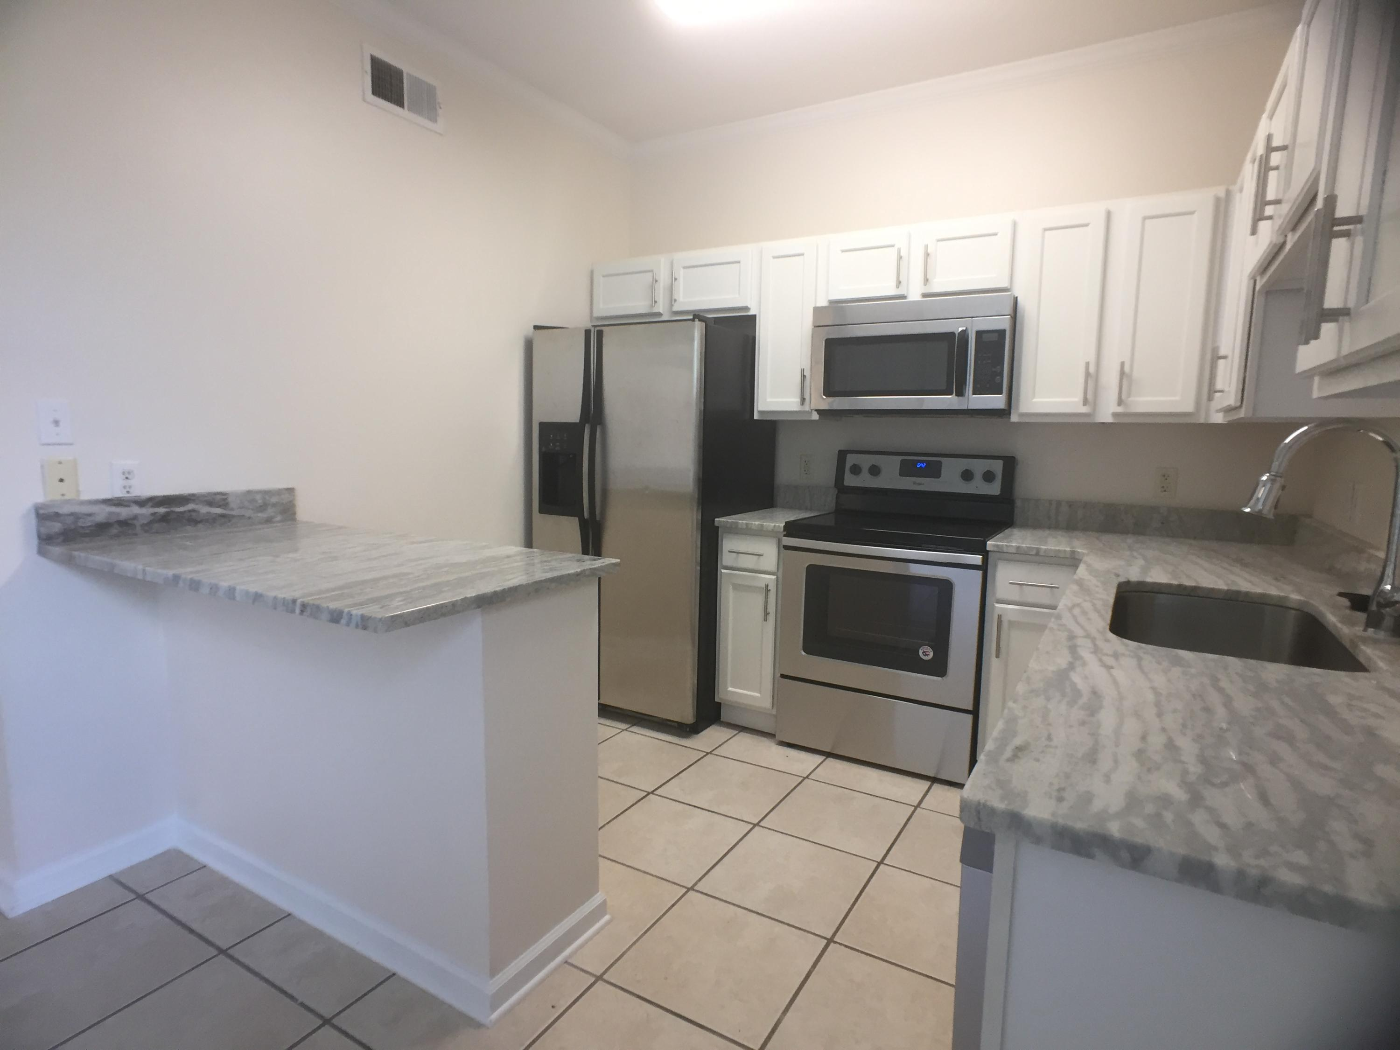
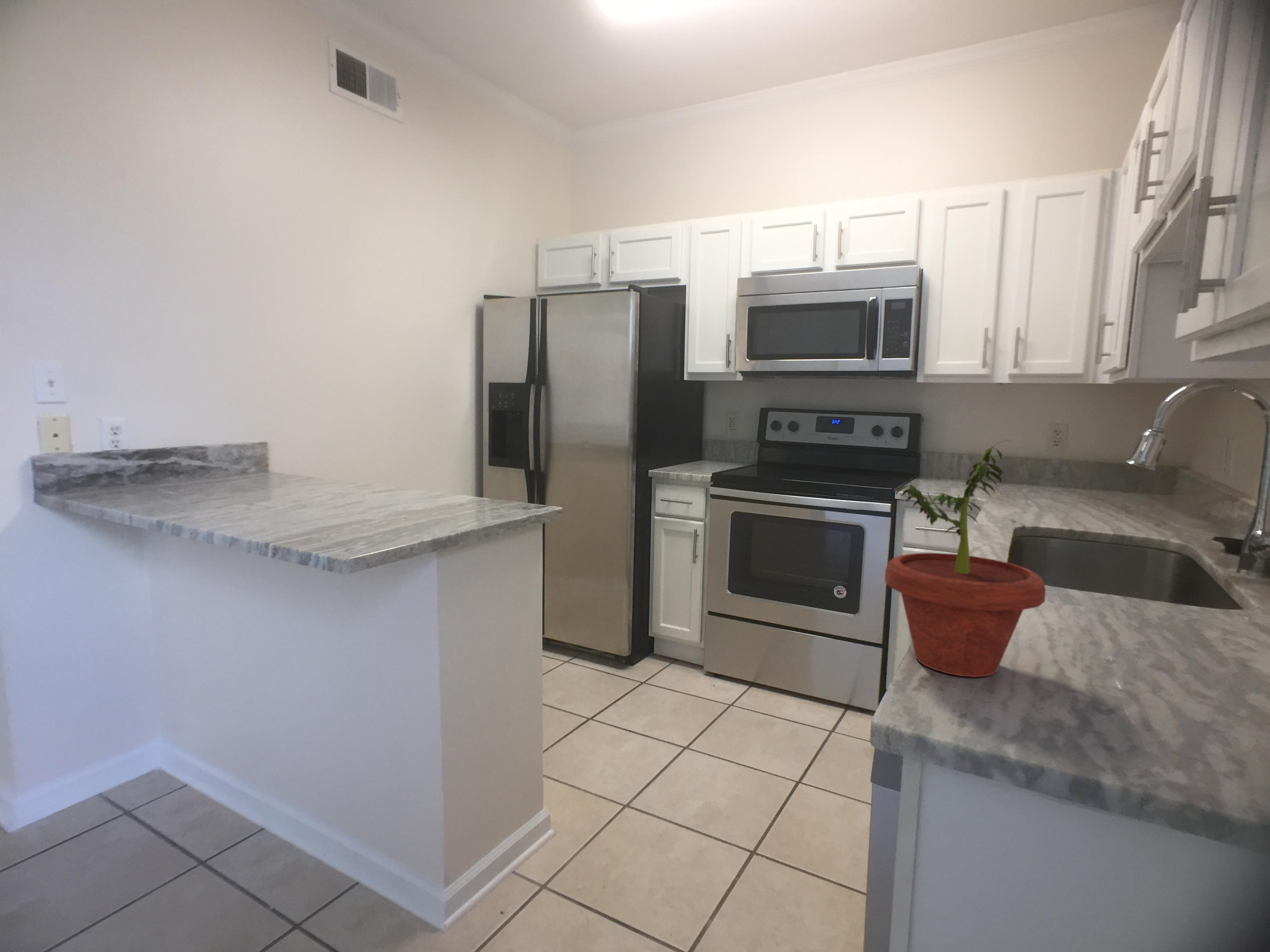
+ potted plant [884,440,1046,677]
